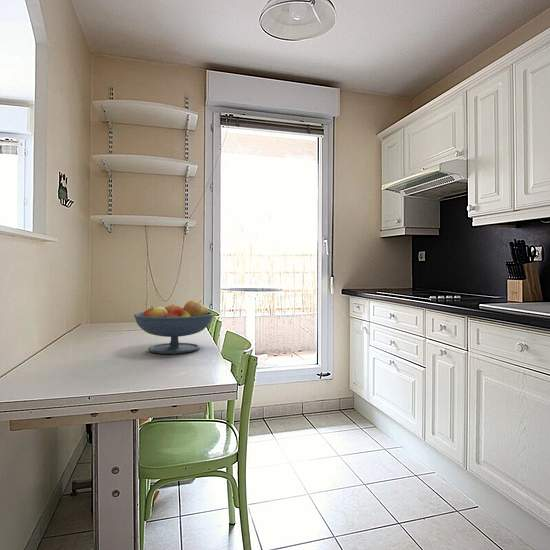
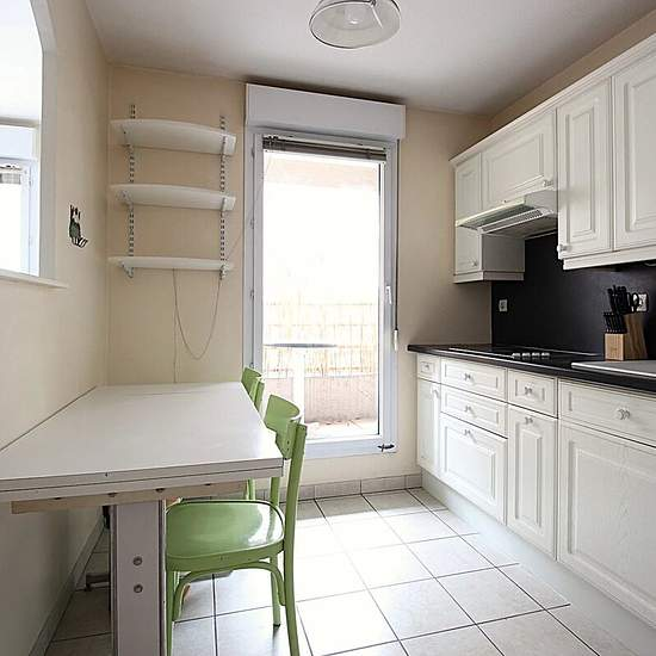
- fruit bowl [133,299,215,355]
